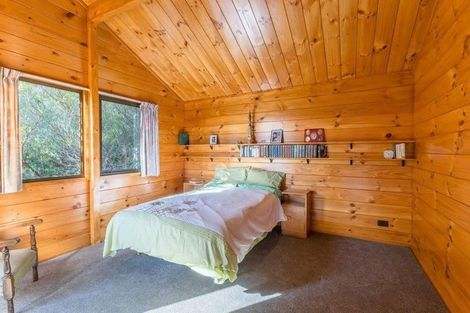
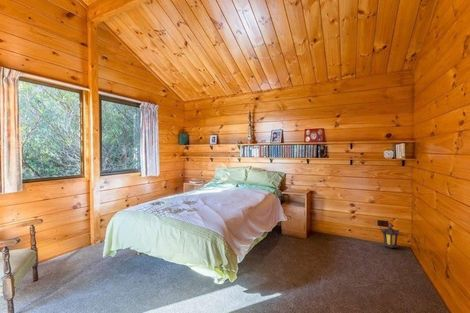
+ lantern [379,222,402,249]
